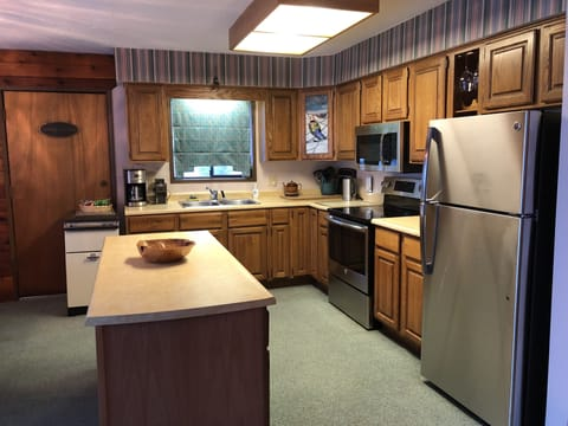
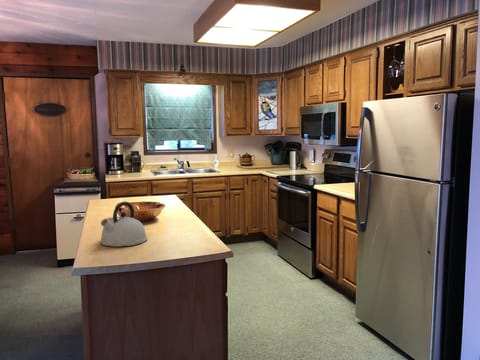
+ kettle [99,201,148,247]
